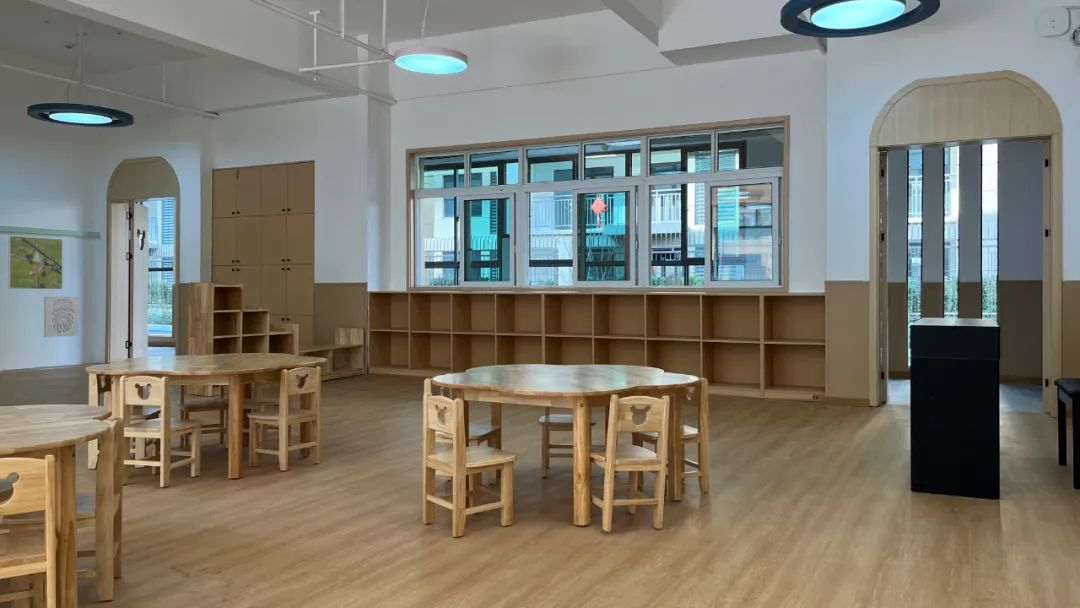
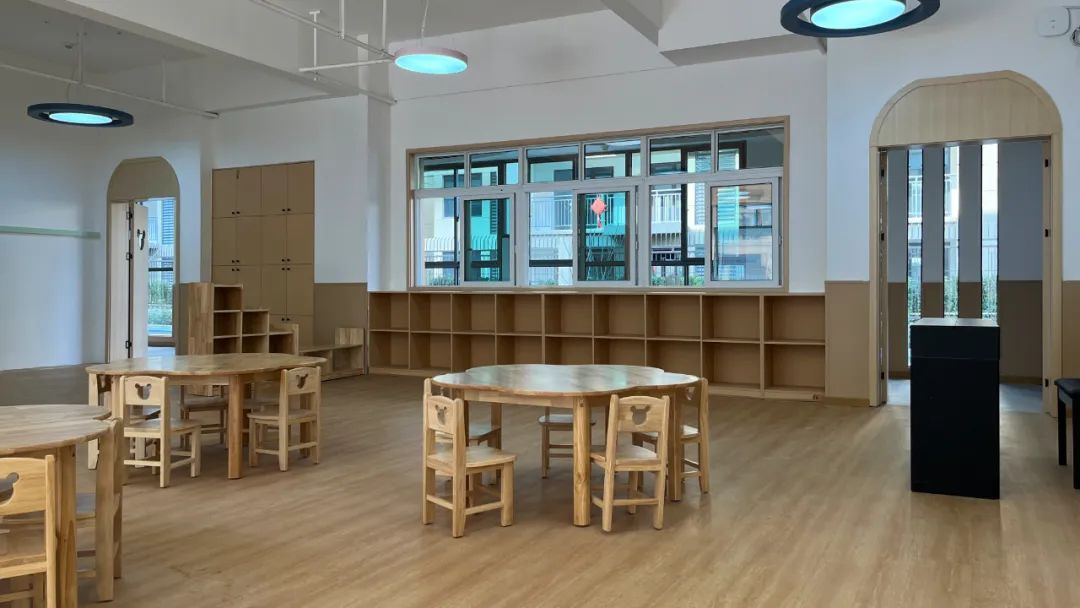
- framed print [8,235,64,290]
- wall art [43,295,80,338]
